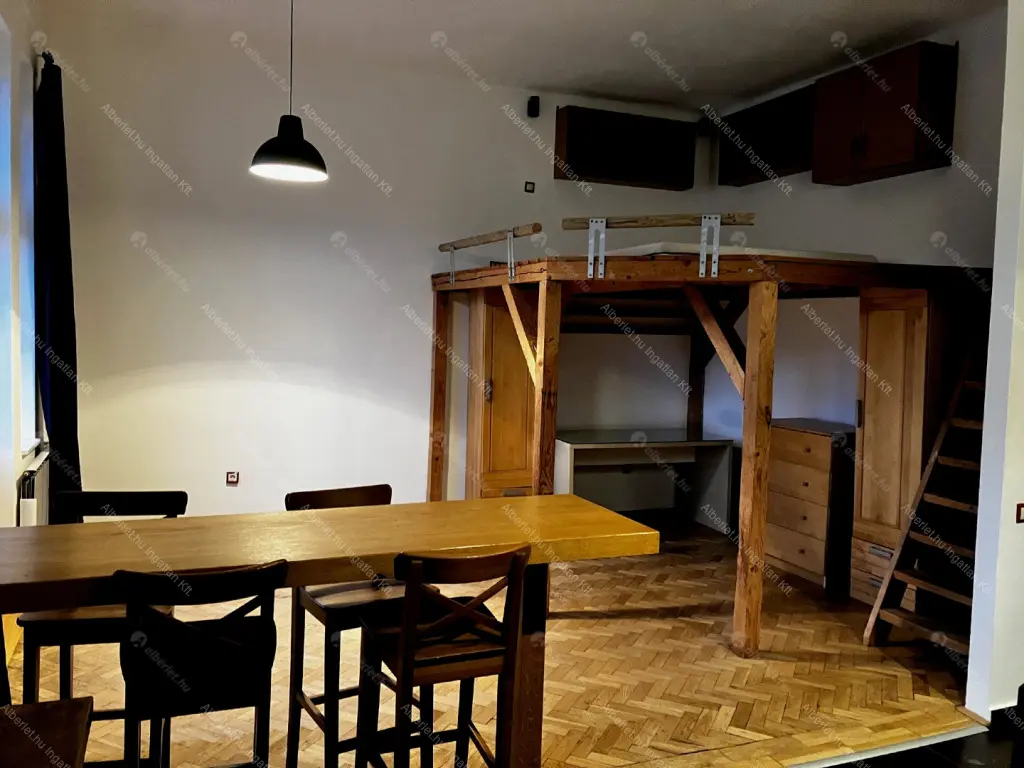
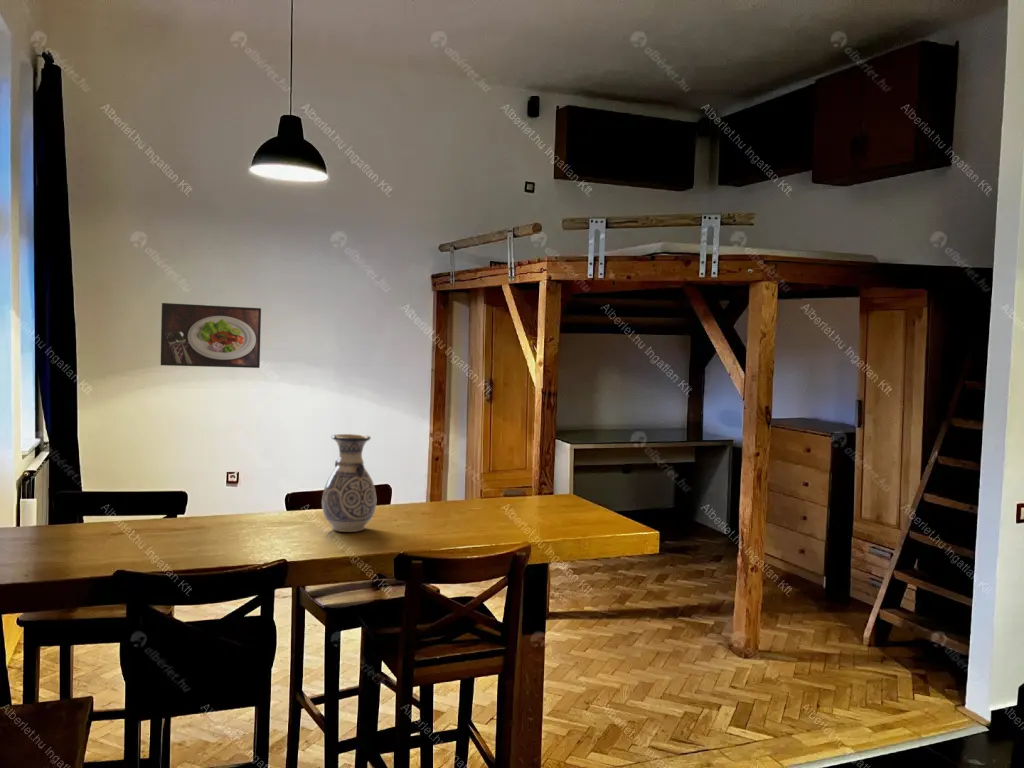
+ vase [321,433,377,533]
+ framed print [160,302,262,369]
